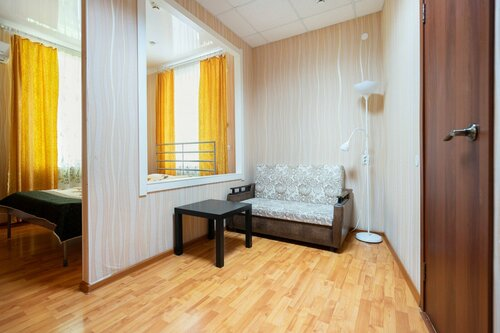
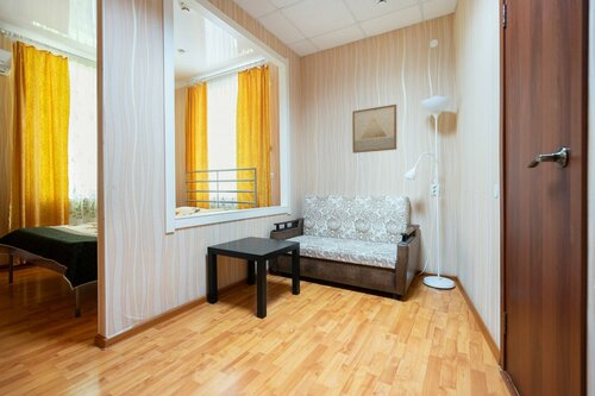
+ wall art [351,103,397,155]
